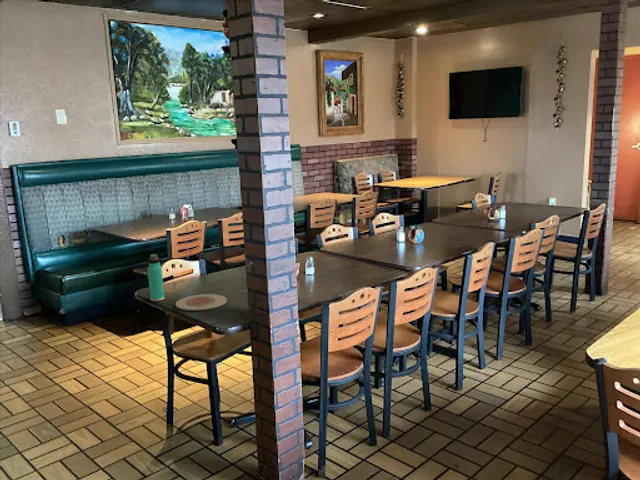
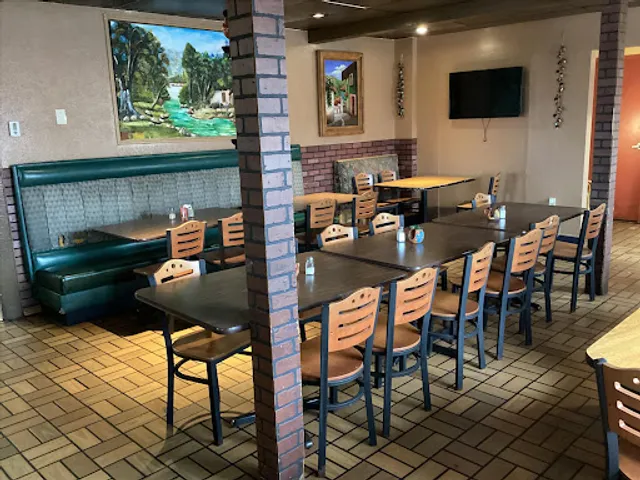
- thermos bottle [147,253,165,302]
- plate [175,293,228,312]
